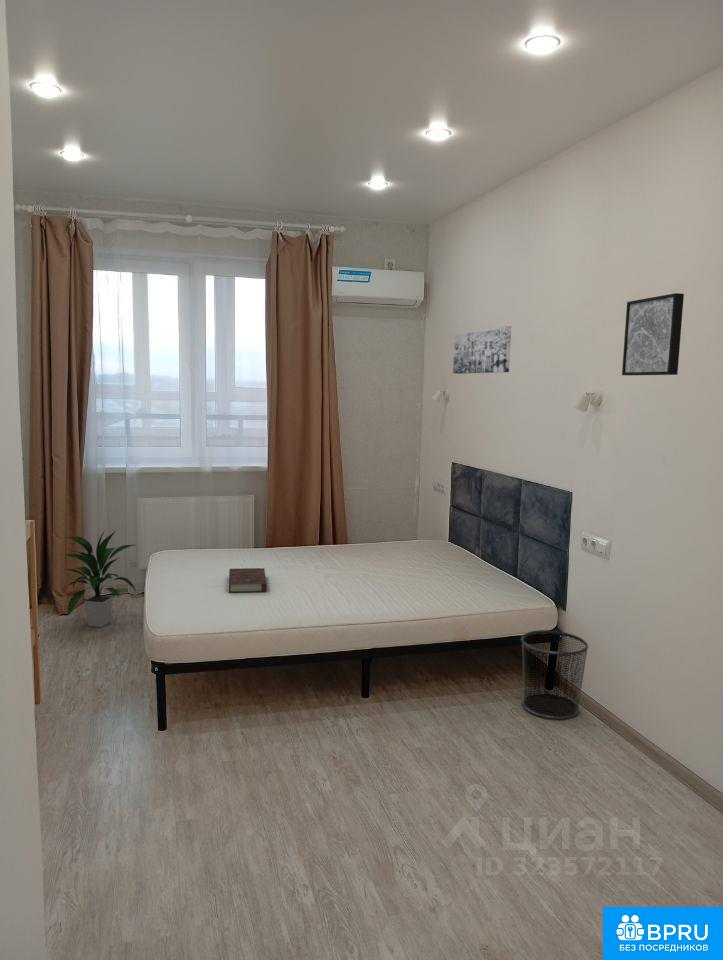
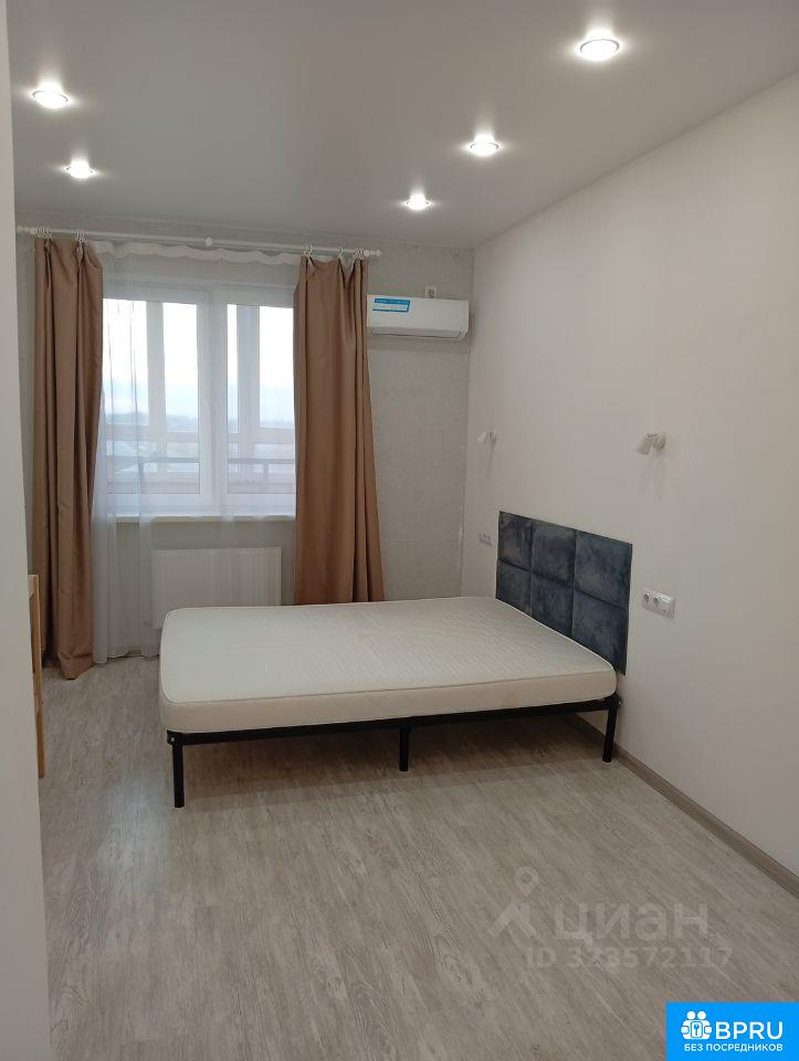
- indoor plant [58,529,138,628]
- book [228,567,268,594]
- waste bin [520,629,589,720]
- wall art [621,292,685,376]
- wall art [452,325,512,375]
